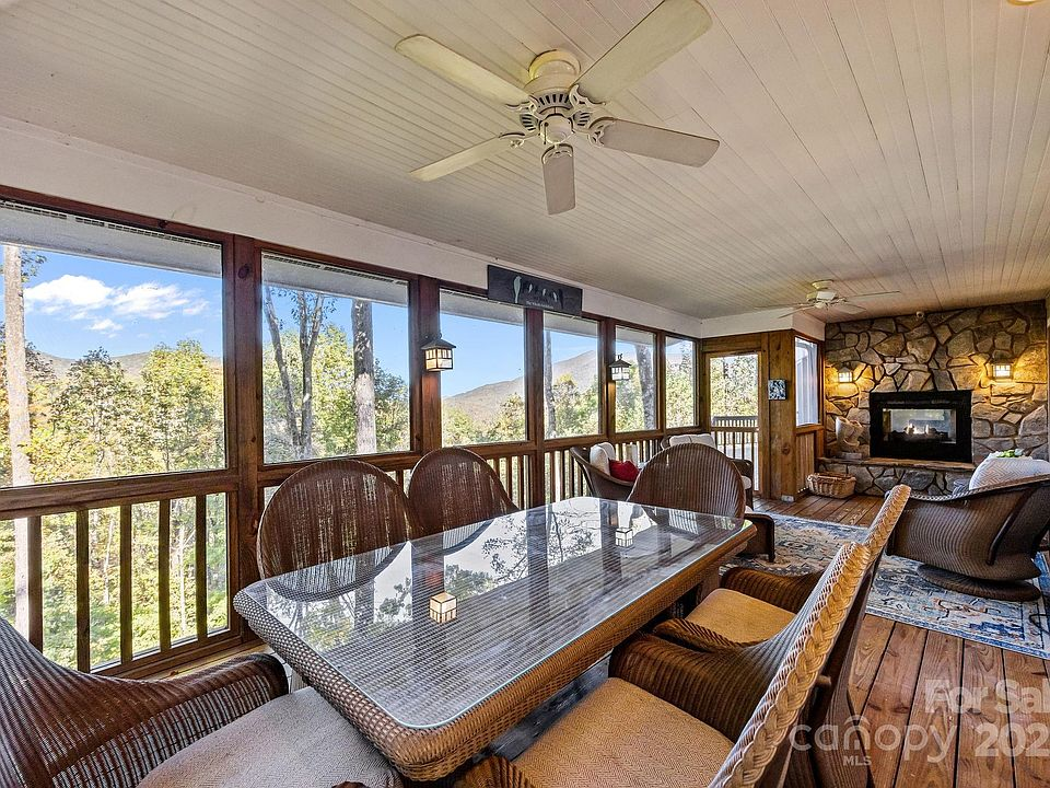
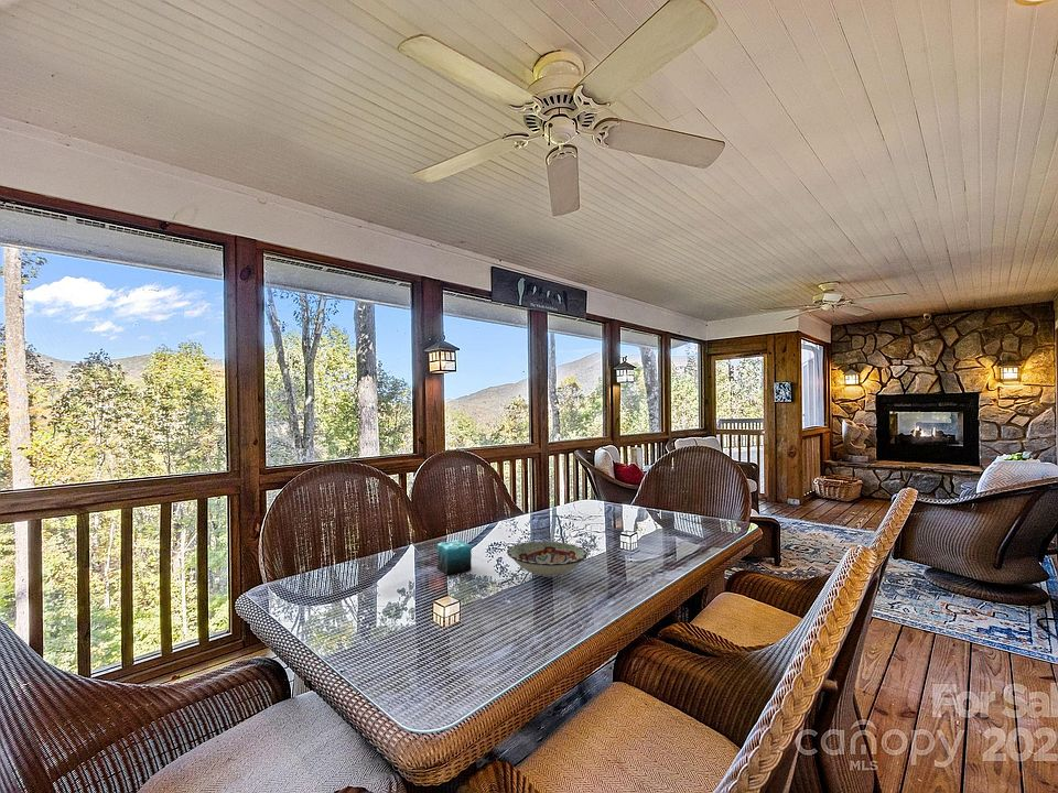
+ candle [436,539,473,576]
+ bowl [506,540,589,578]
